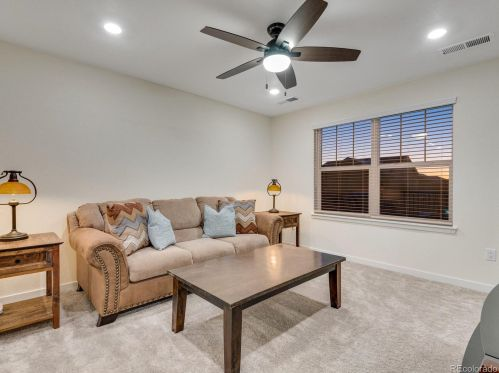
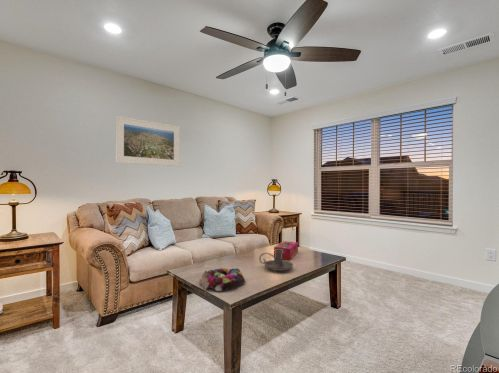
+ tissue box [273,240,299,261]
+ candle holder [258,249,294,272]
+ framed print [115,115,181,167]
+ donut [199,267,246,292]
